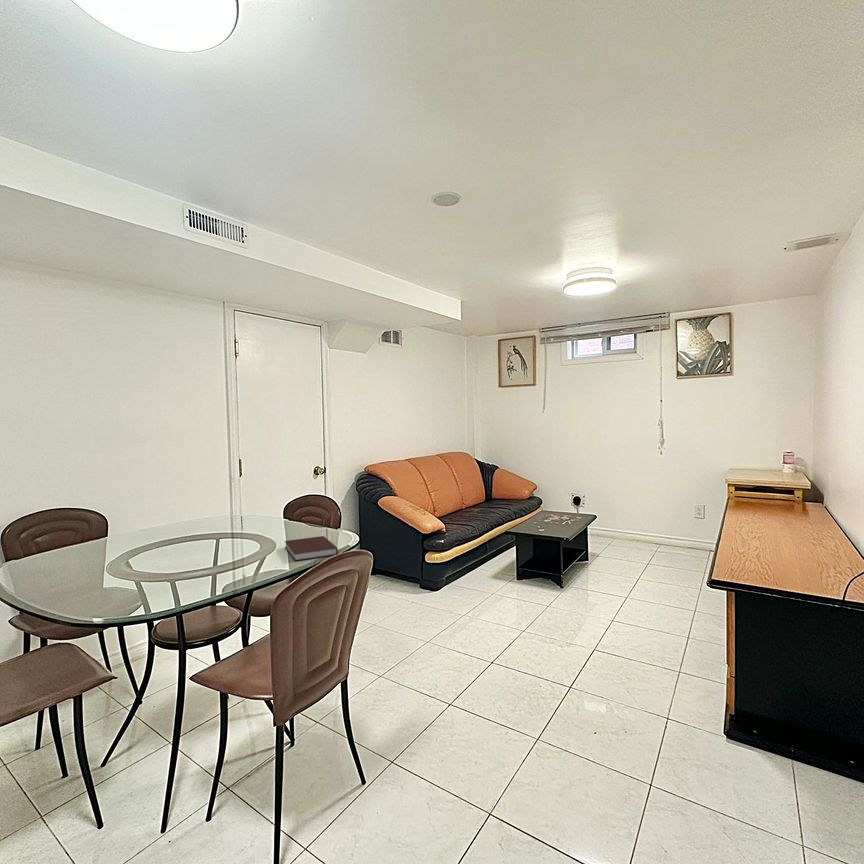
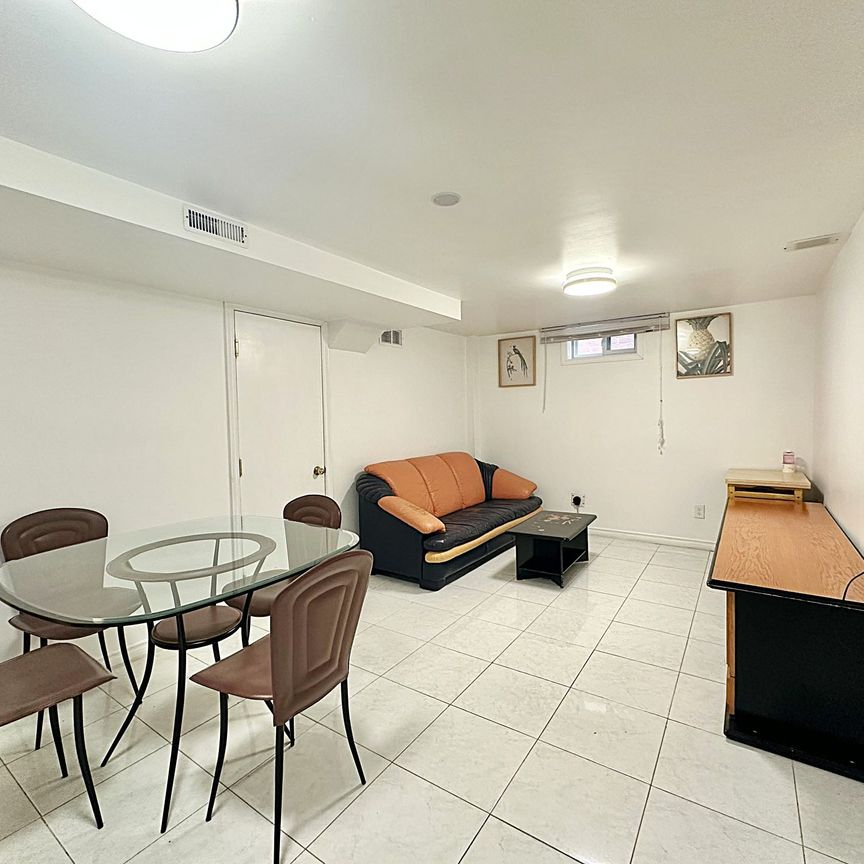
- notebook [284,535,339,562]
